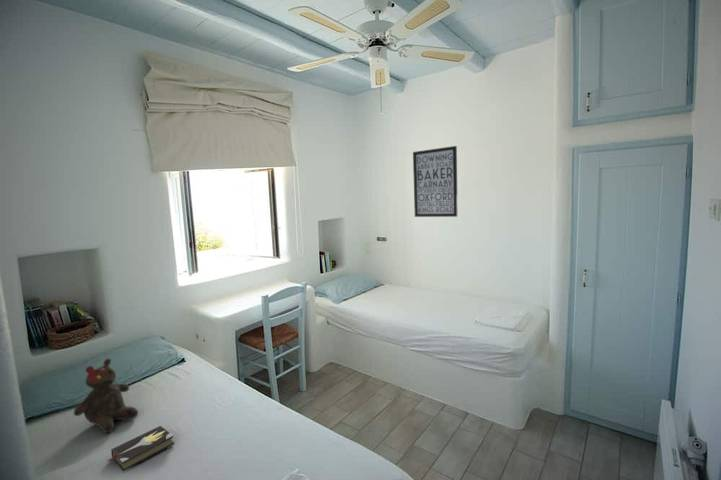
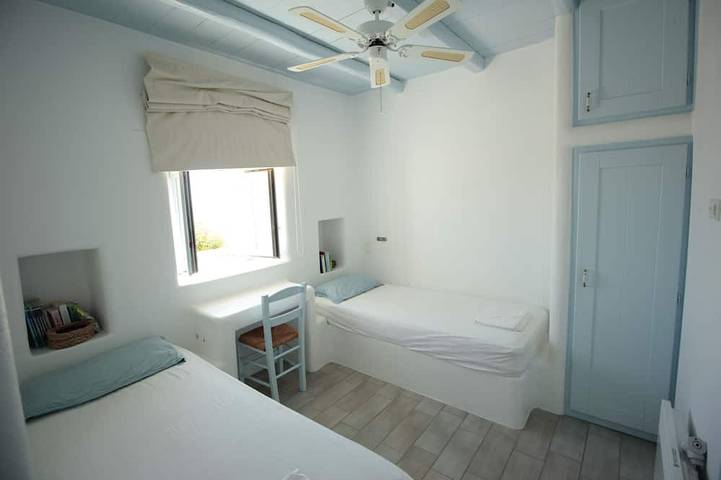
- wall art [412,145,459,218]
- hardback book [106,425,175,473]
- teddy bear [73,358,139,434]
